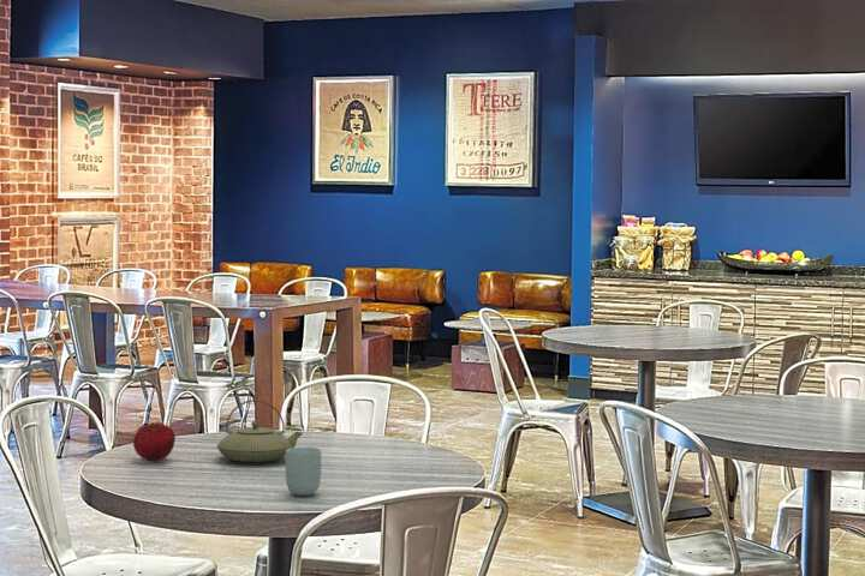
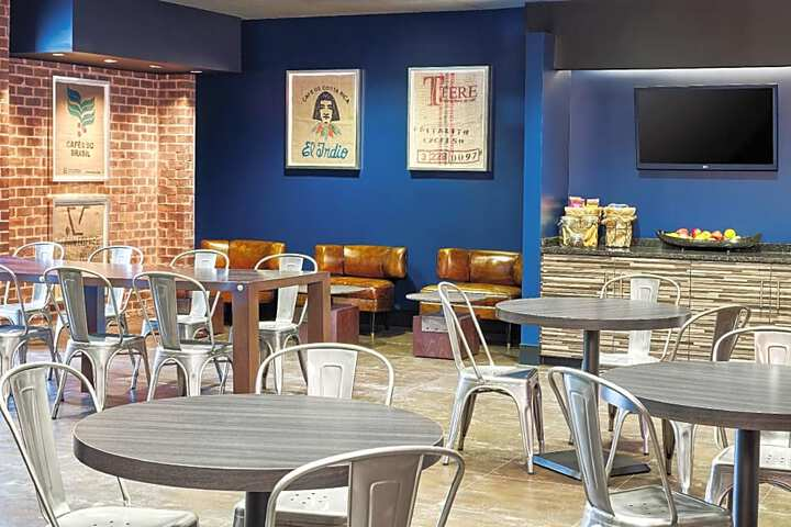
- teapot [216,398,304,463]
- cup [285,445,322,497]
- fruit [132,420,177,462]
